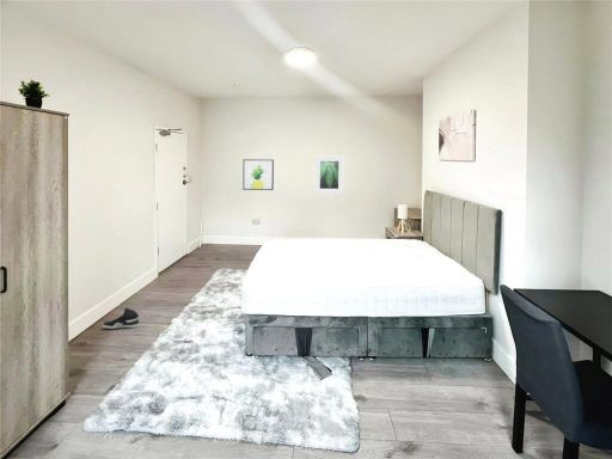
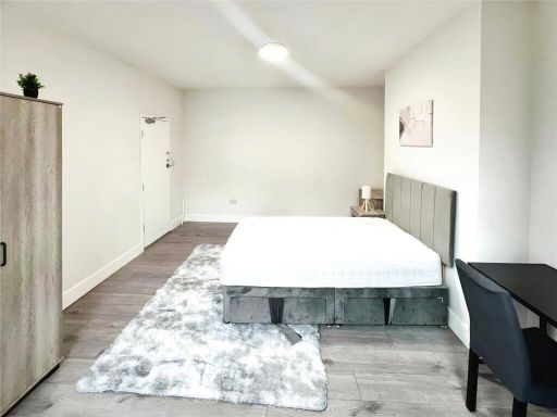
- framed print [314,155,344,195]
- wall art [241,158,275,191]
- sneaker [102,307,140,330]
